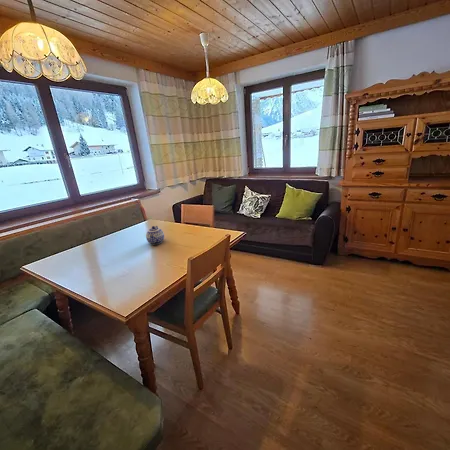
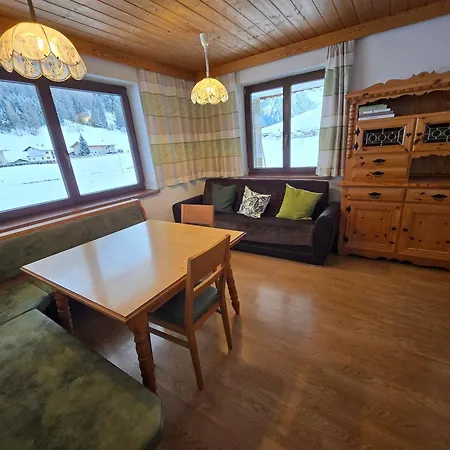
- teapot [145,225,165,245]
